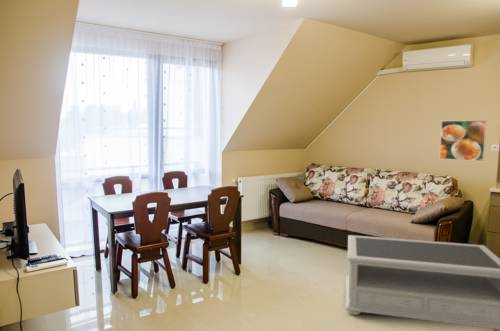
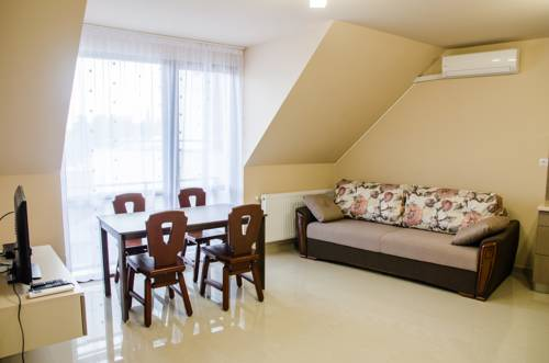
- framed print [439,119,488,162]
- coffee table [345,234,500,331]
